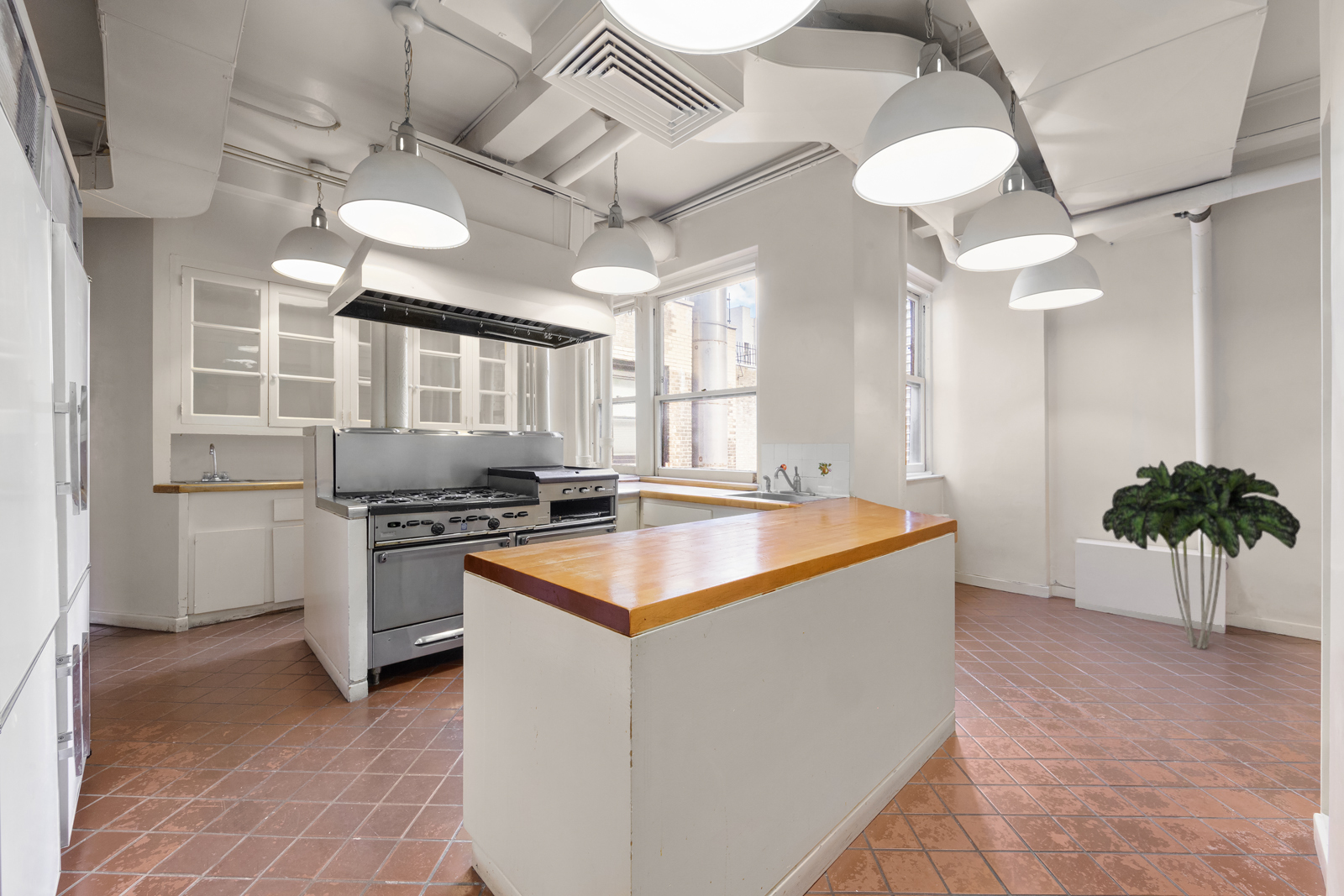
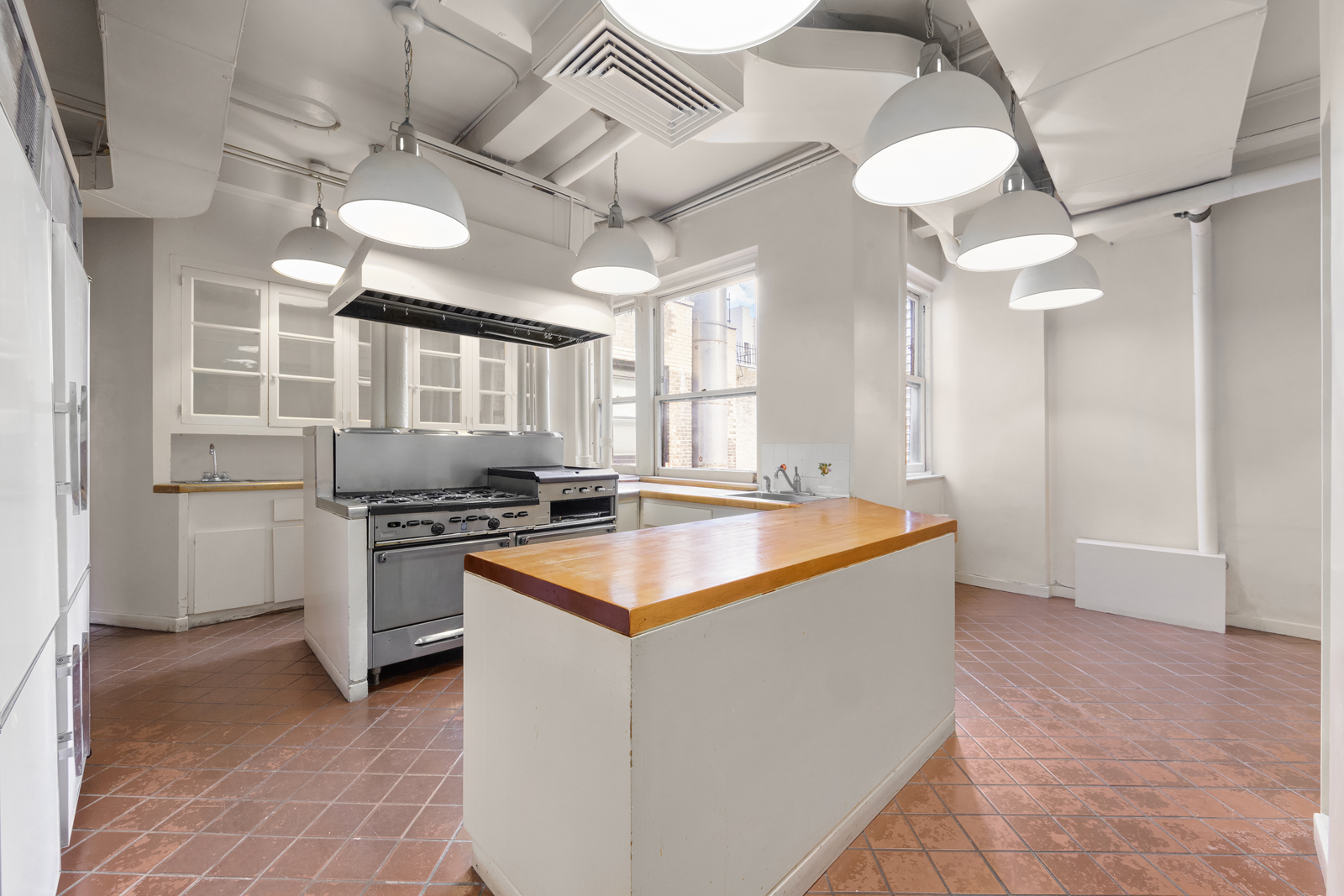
- indoor plant [1101,459,1301,650]
